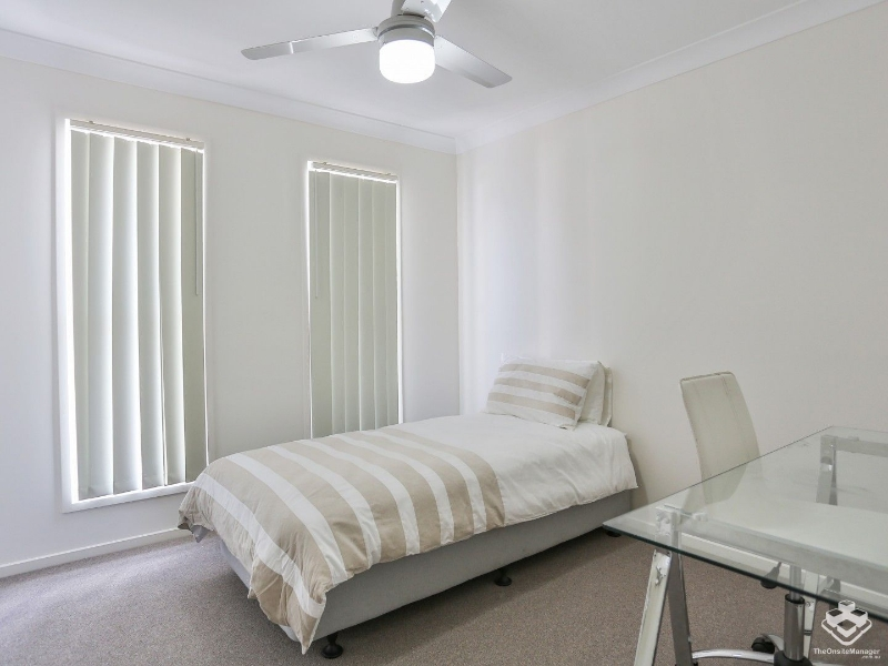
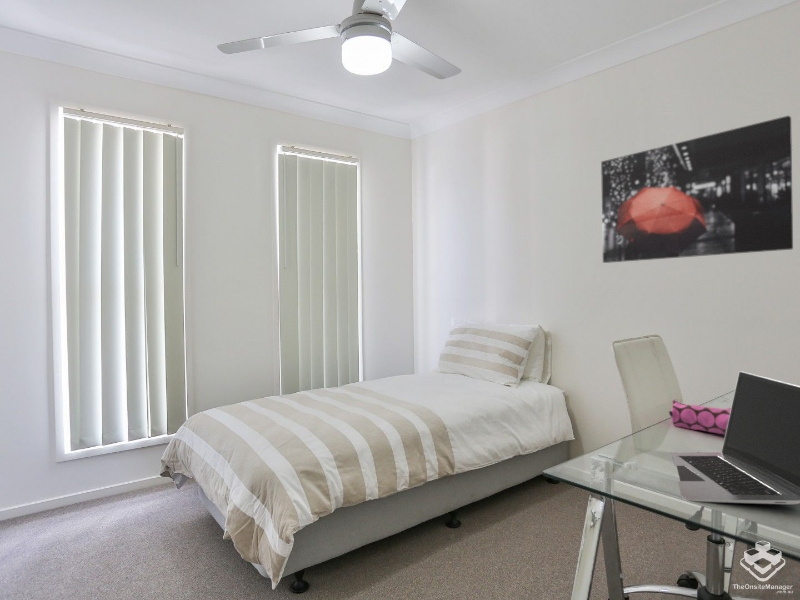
+ laptop [671,370,800,506]
+ wall art [600,115,794,264]
+ pencil case [668,398,731,435]
